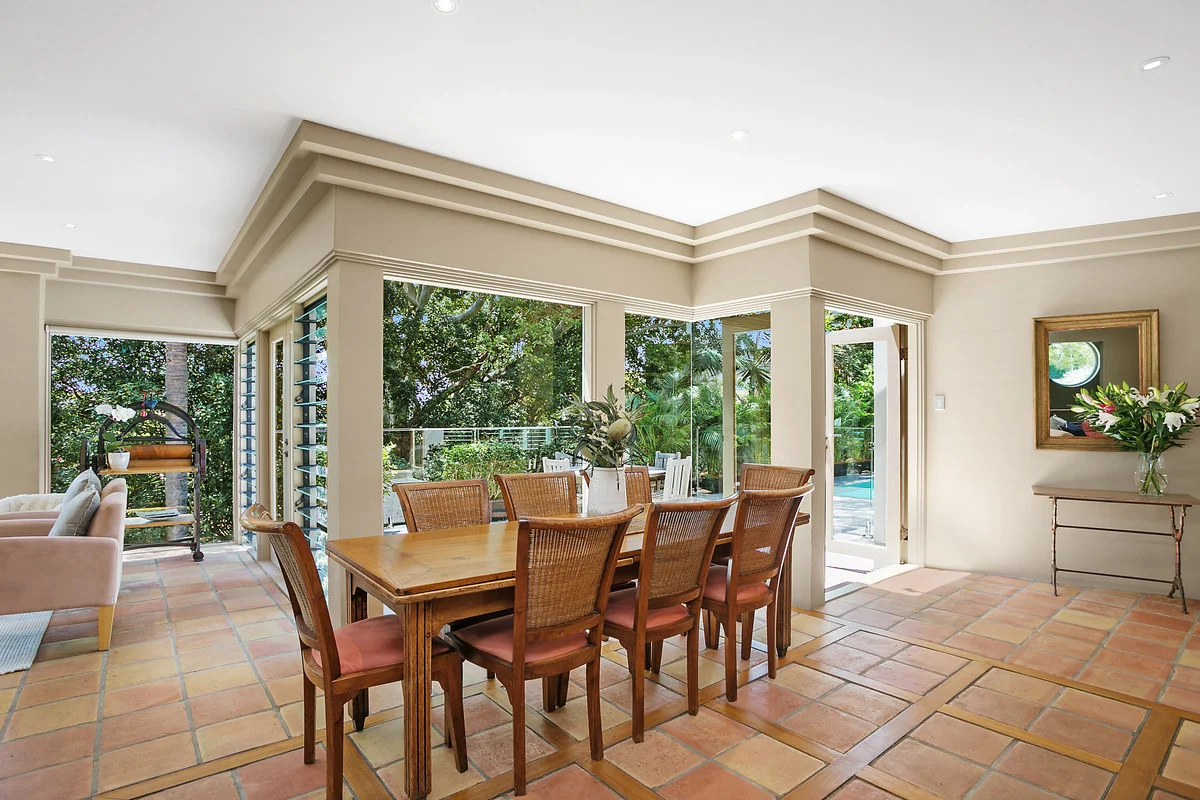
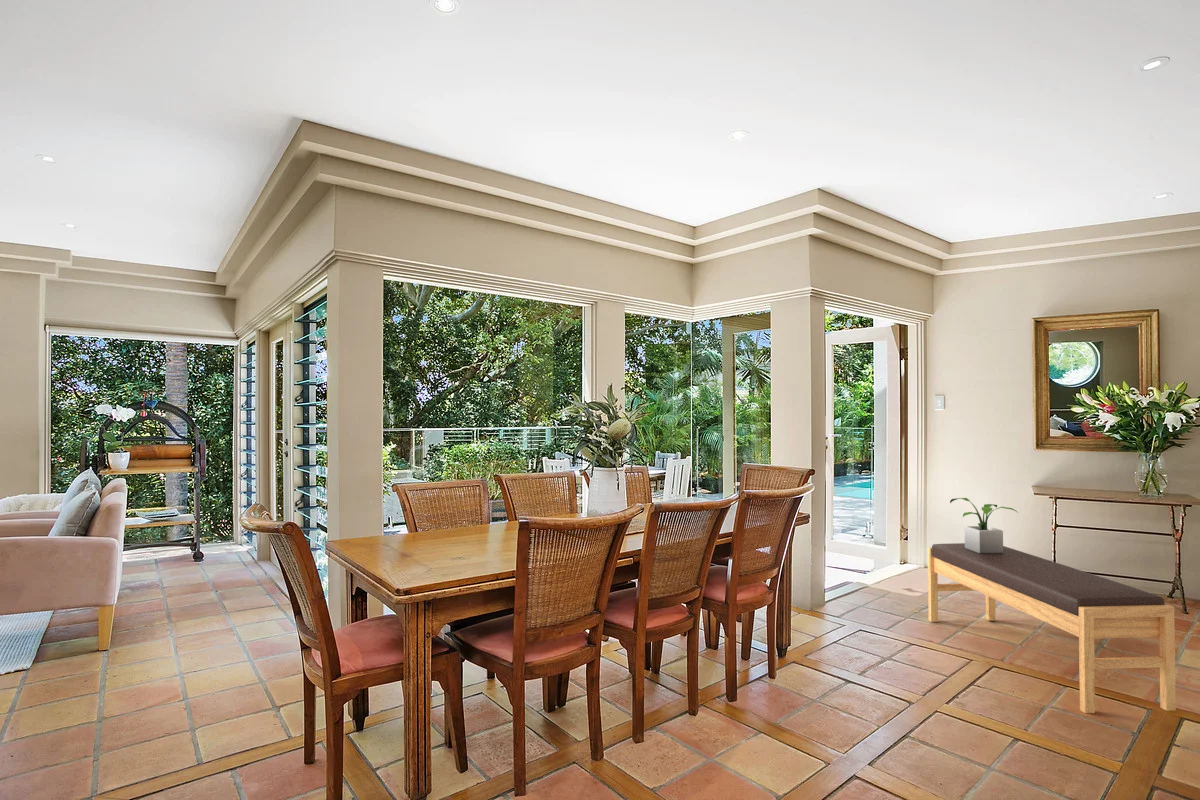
+ potted plant [949,497,1019,553]
+ bench [927,542,1177,714]
